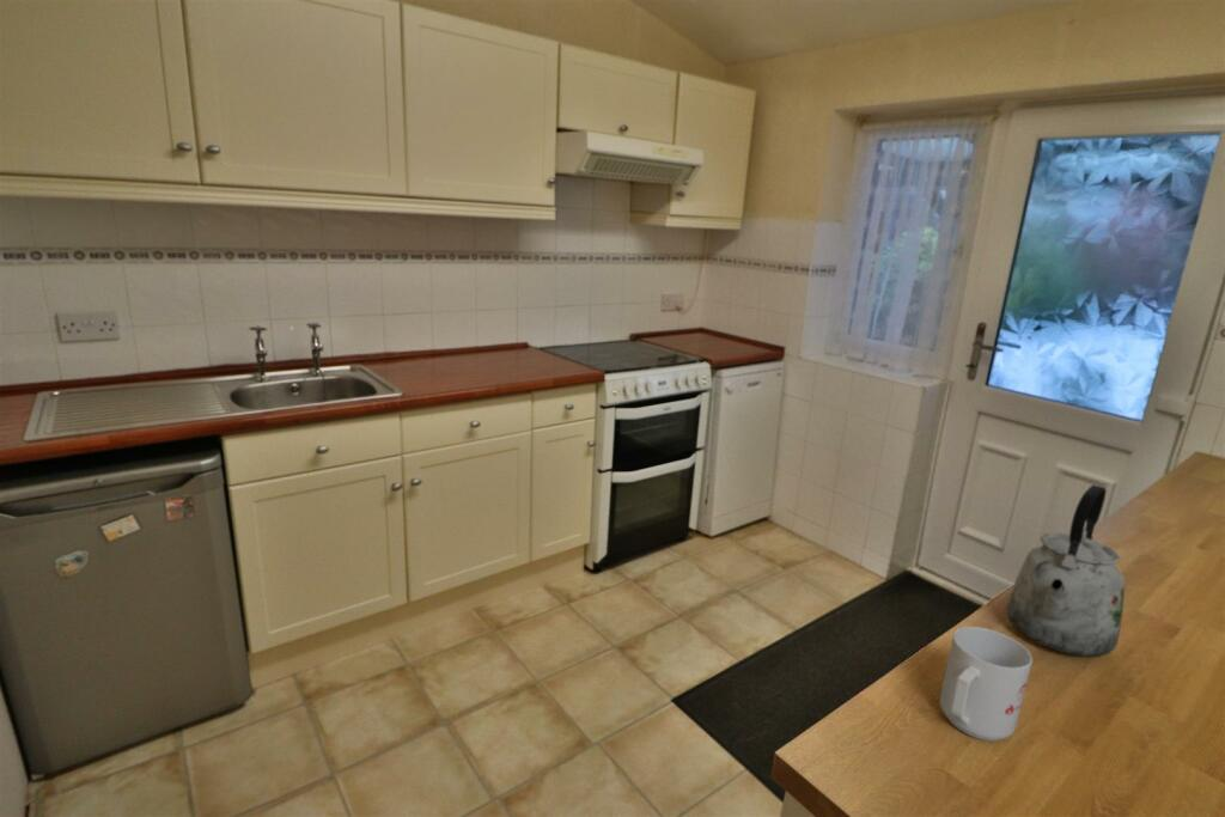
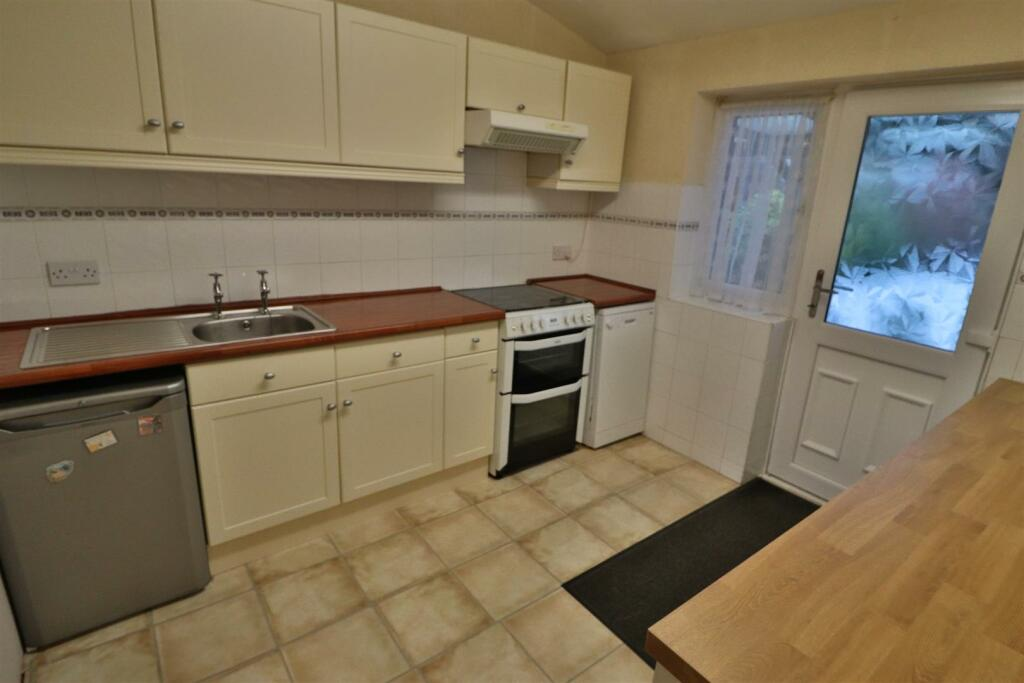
- kettle [1005,483,1126,658]
- mug [939,626,1034,742]
